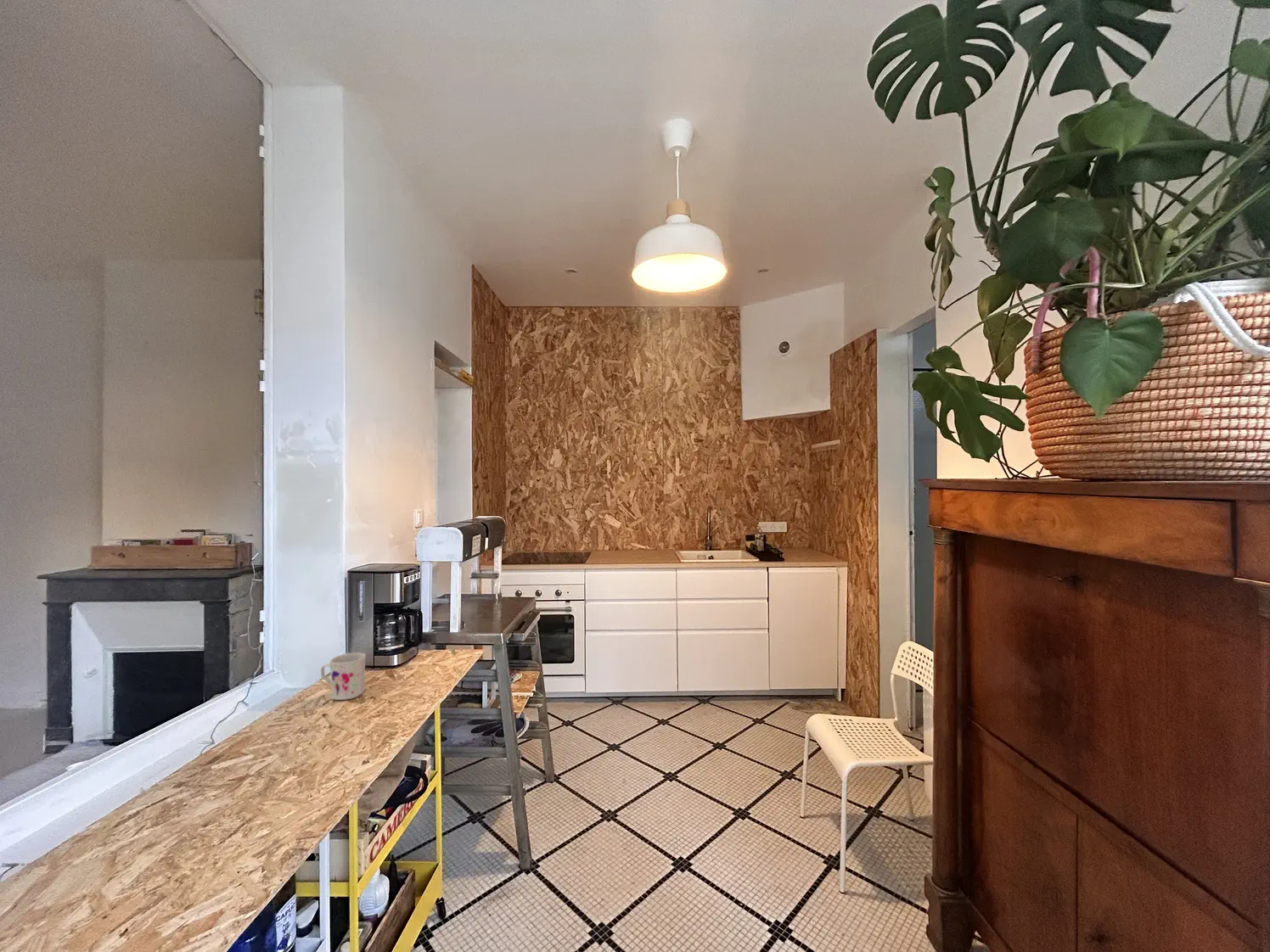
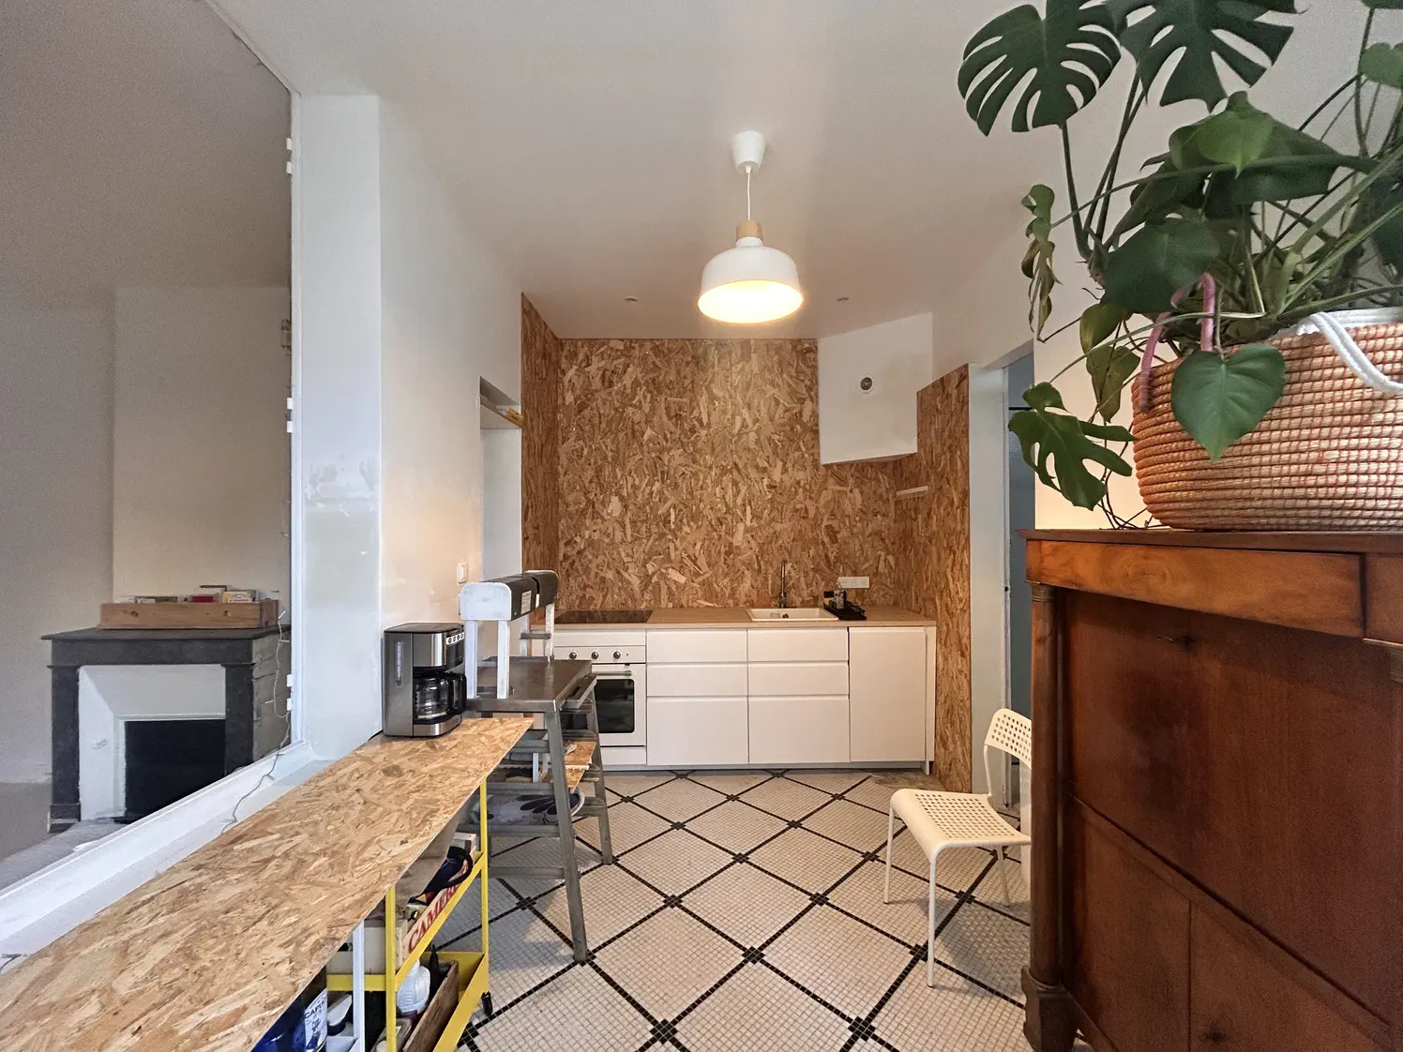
- mug [320,652,367,701]
